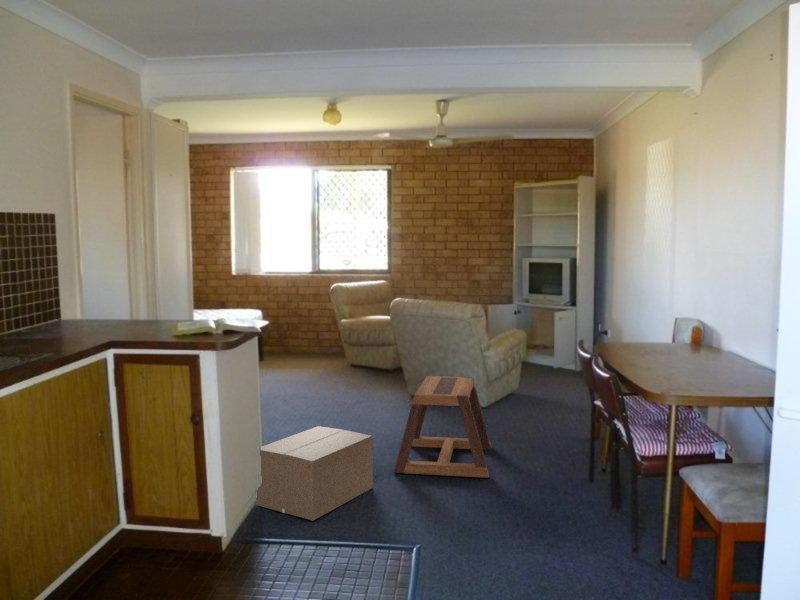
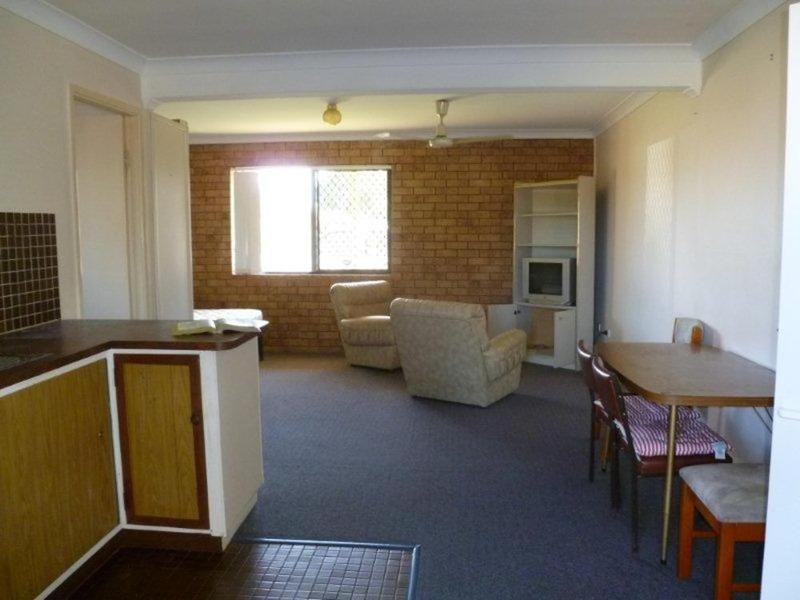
- stool [393,375,492,479]
- cardboard box [255,425,374,521]
